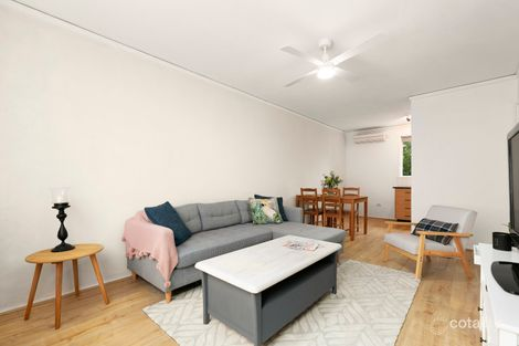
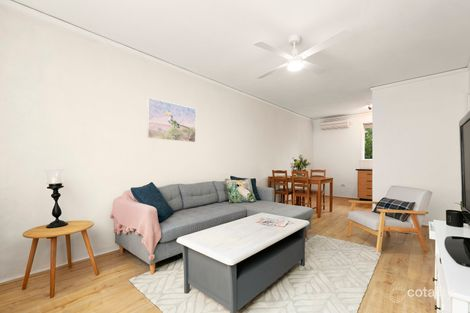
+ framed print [146,97,197,143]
